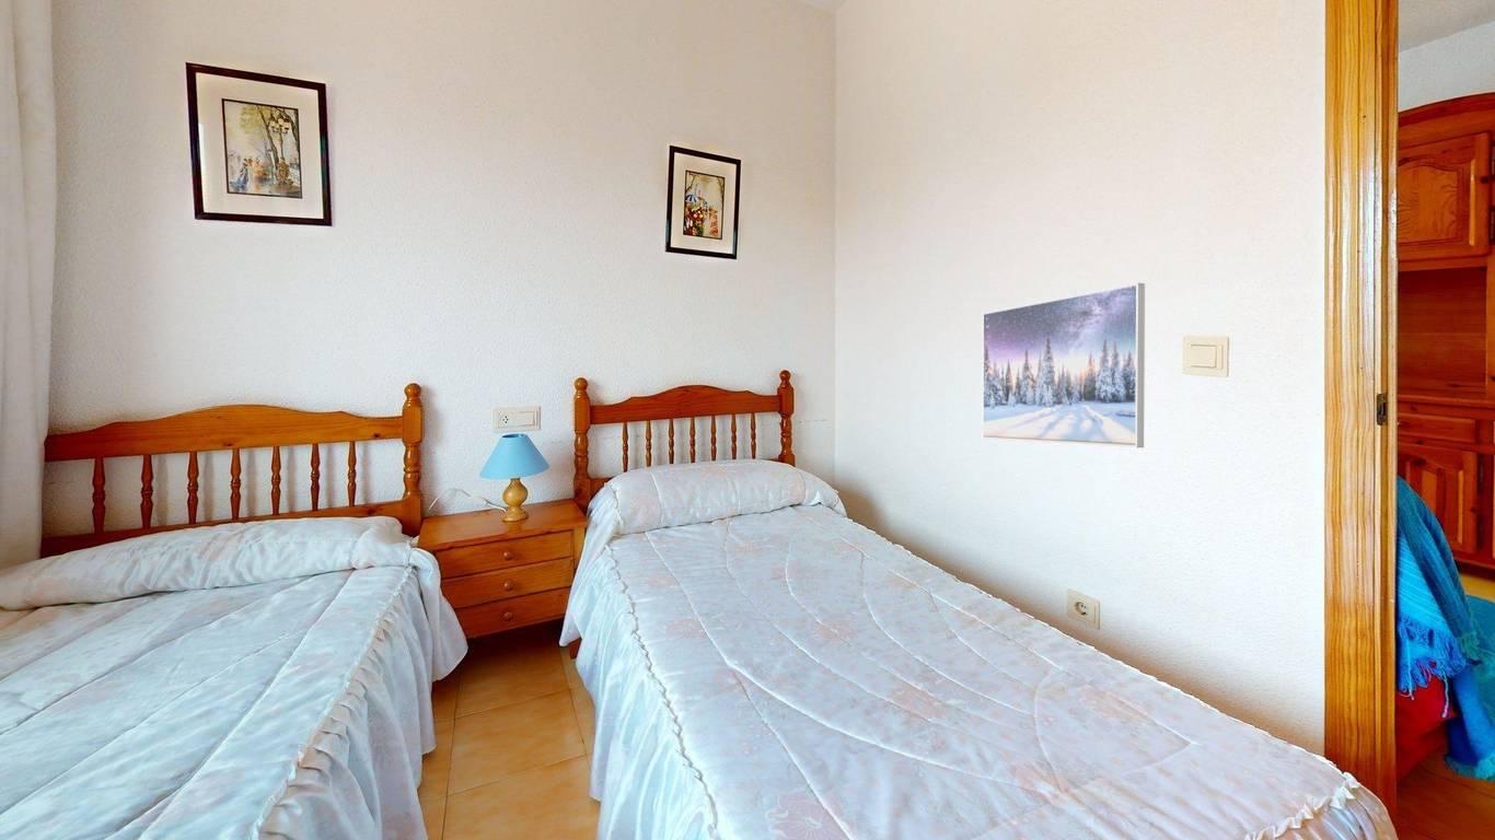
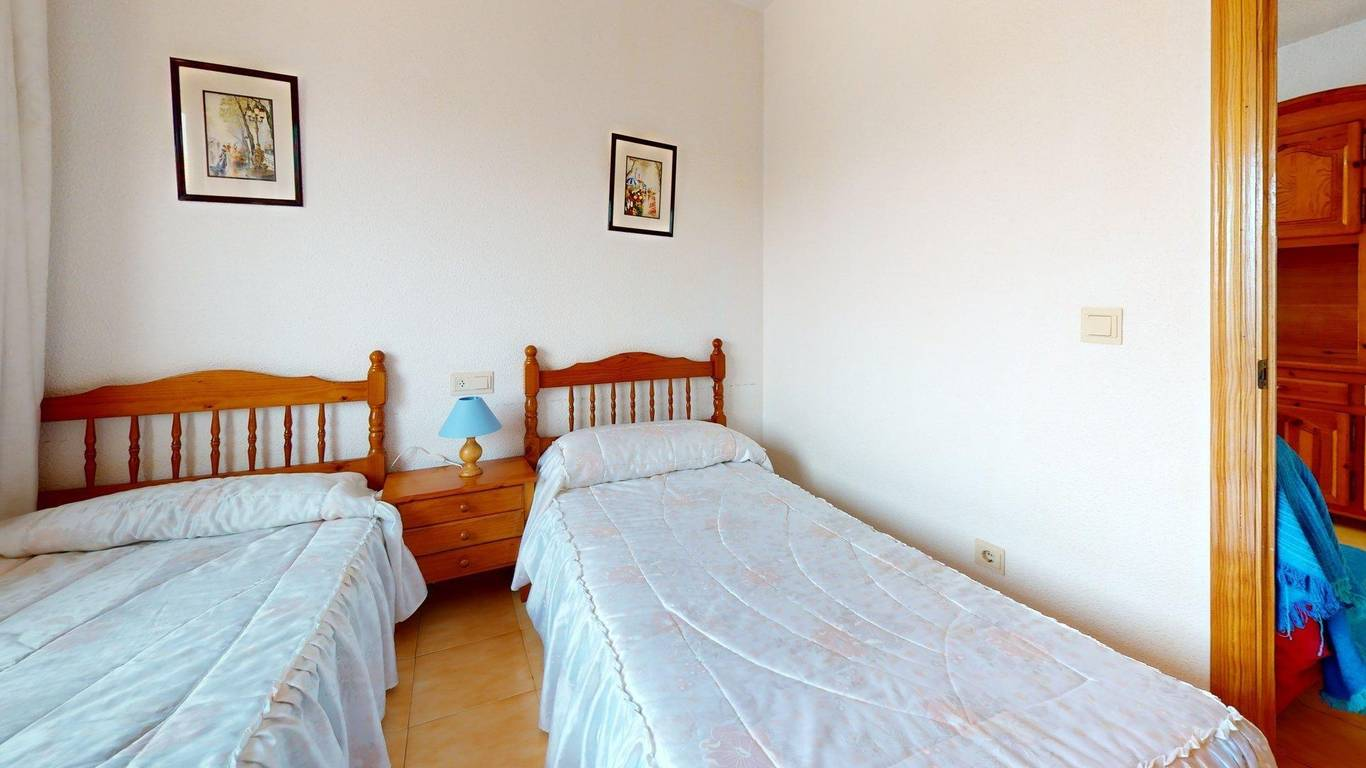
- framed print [982,282,1146,448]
